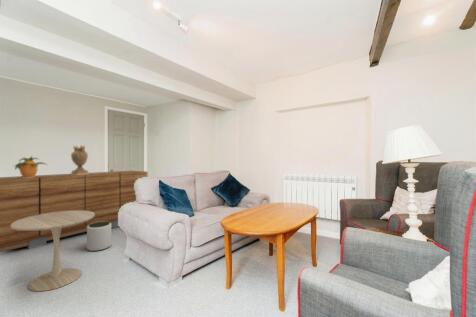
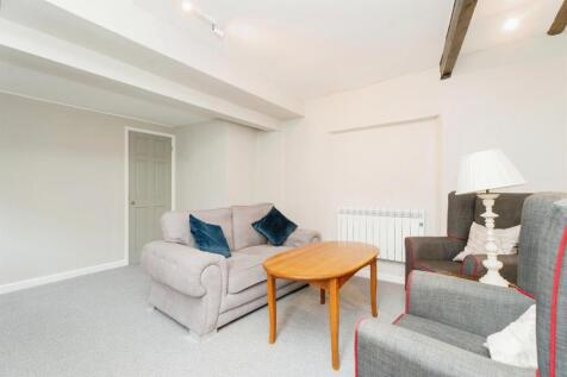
- potted plant [13,155,48,178]
- sideboard [0,170,149,253]
- plant pot [86,222,112,252]
- decorative urn [70,144,90,175]
- side table [11,211,94,292]
